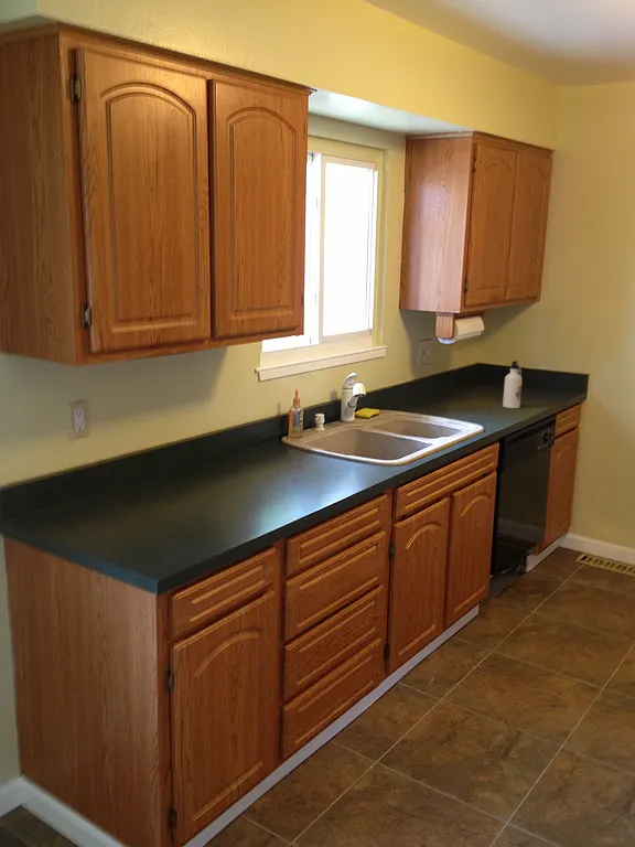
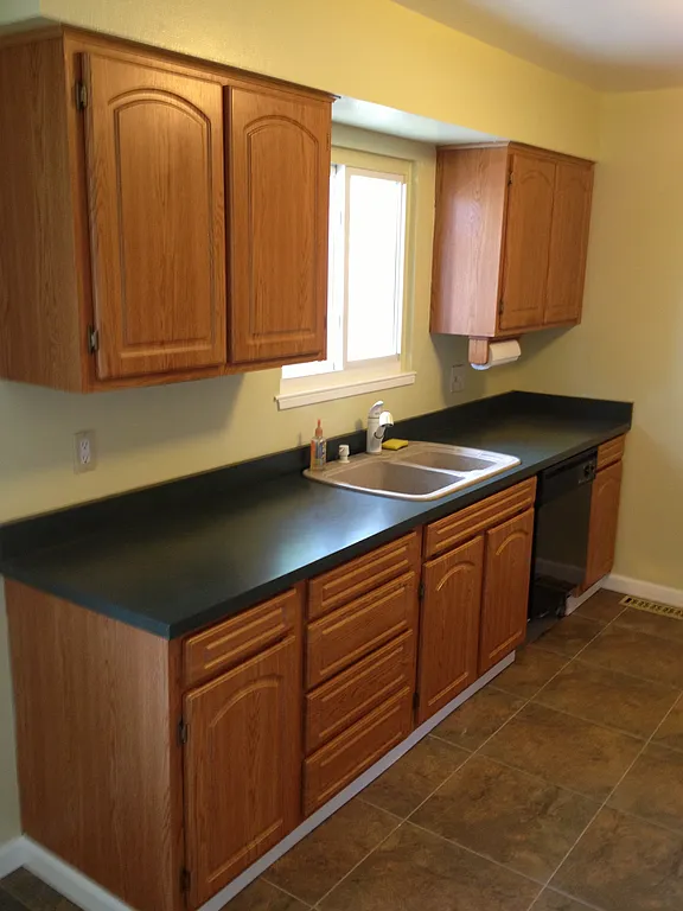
- water bottle [502,360,523,409]
